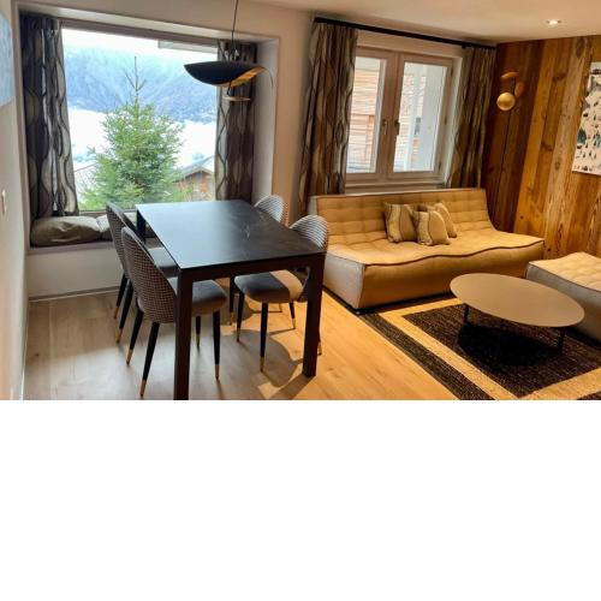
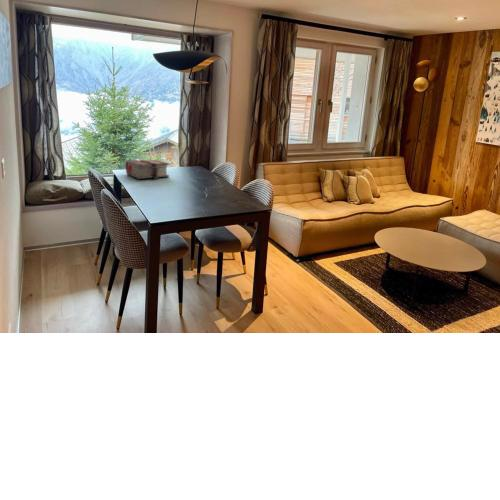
+ bible [125,159,170,180]
